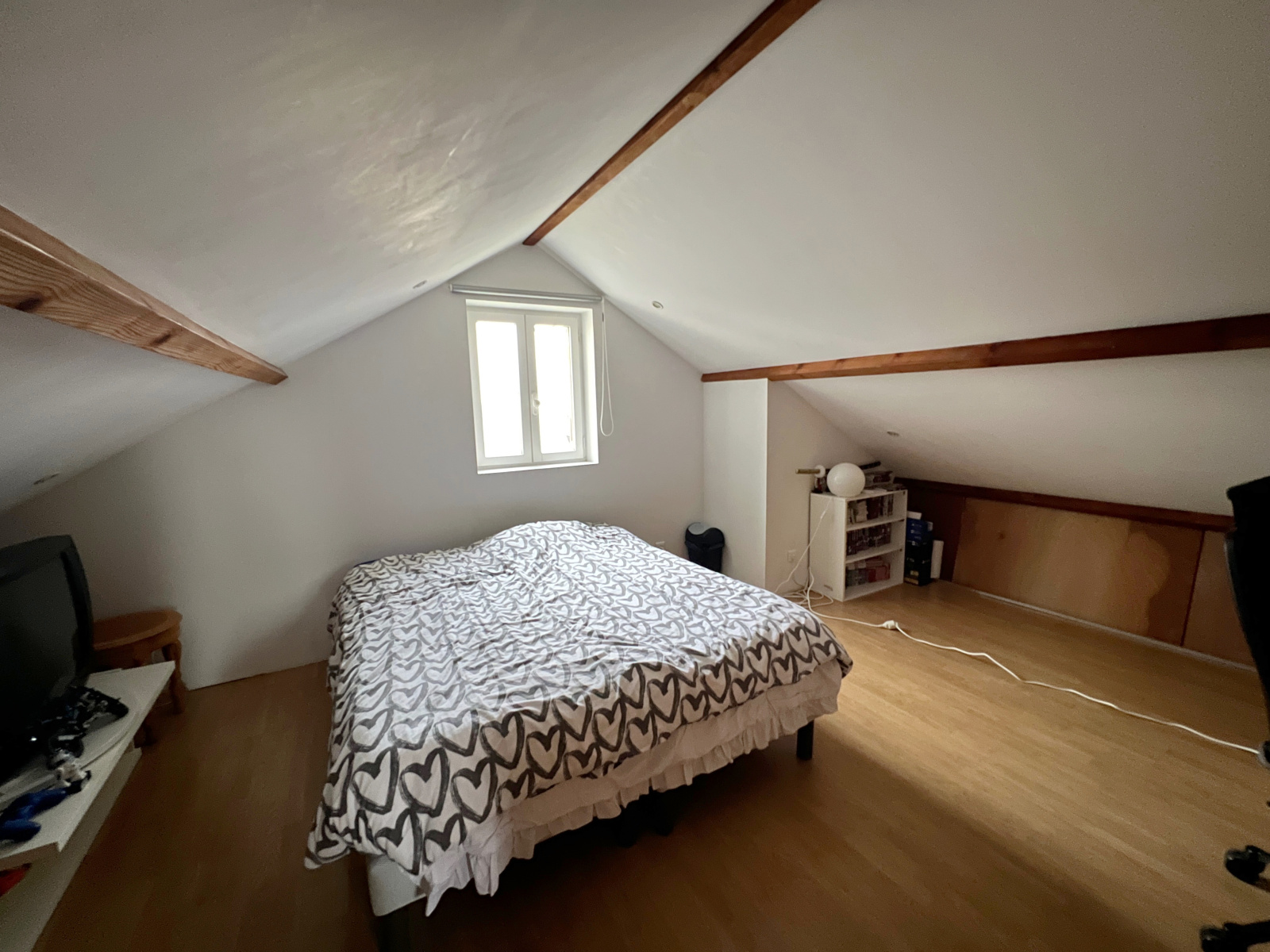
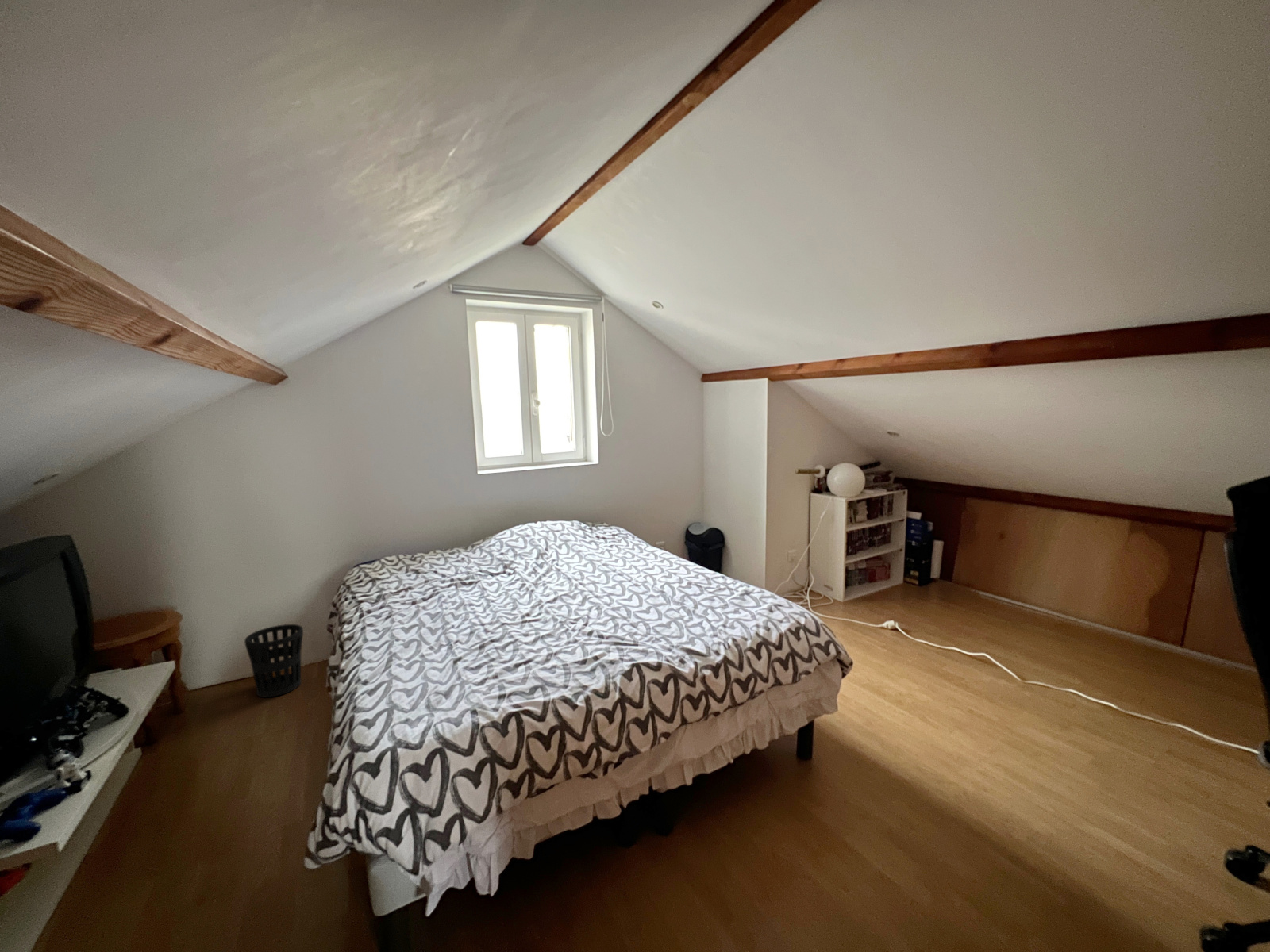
+ wastebasket [244,624,304,698]
